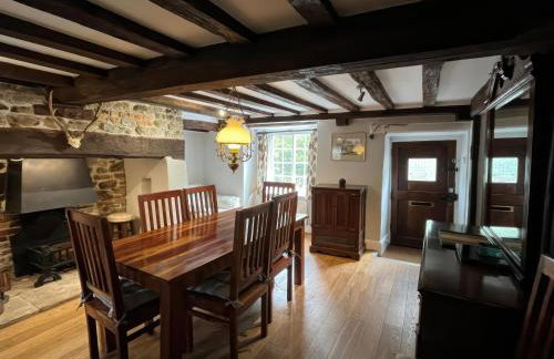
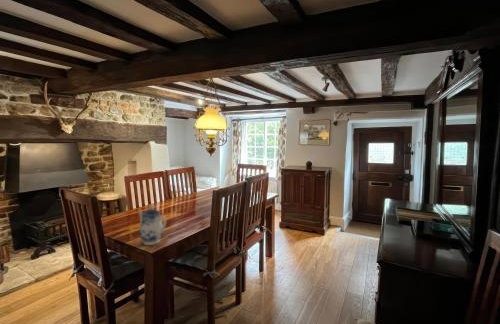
+ teapot [137,204,167,246]
